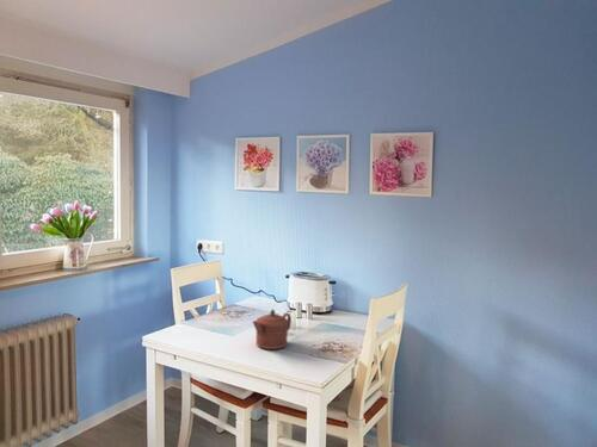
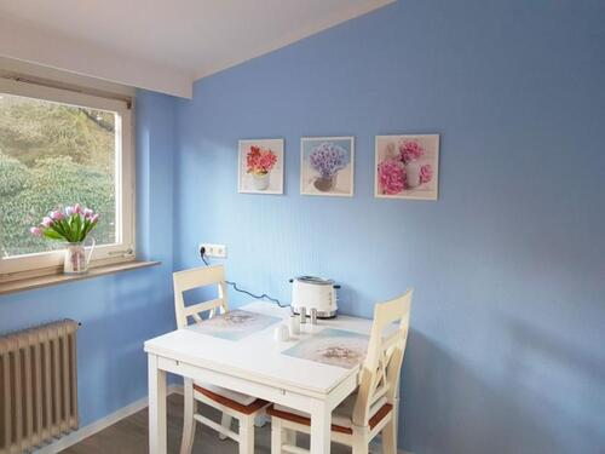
- teapot [252,309,293,350]
